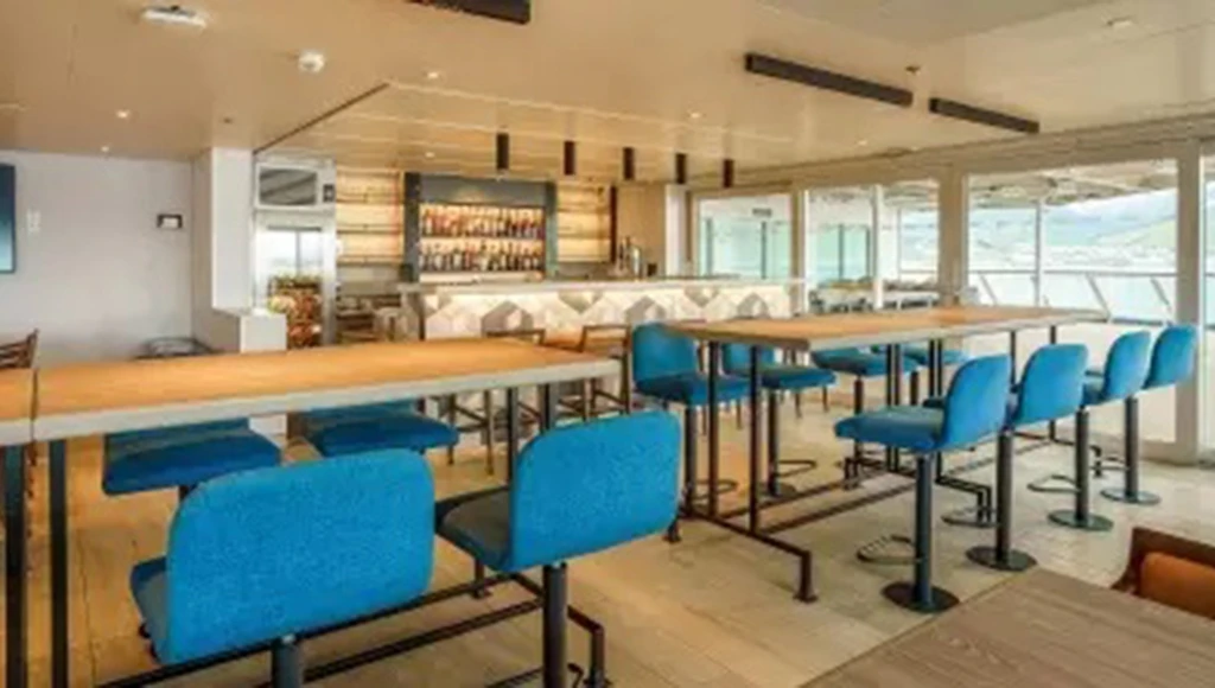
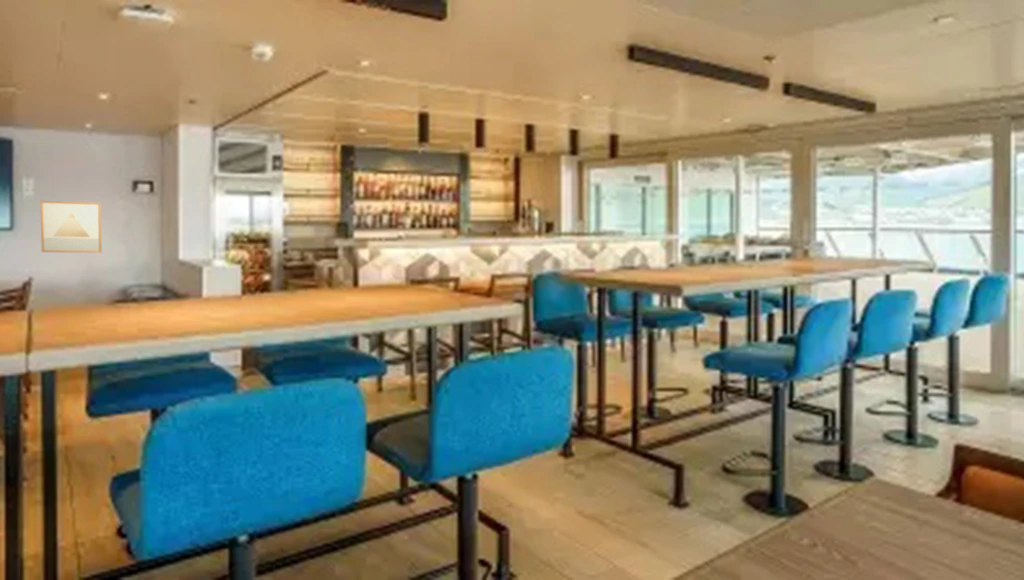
+ wall art [39,200,103,254]
